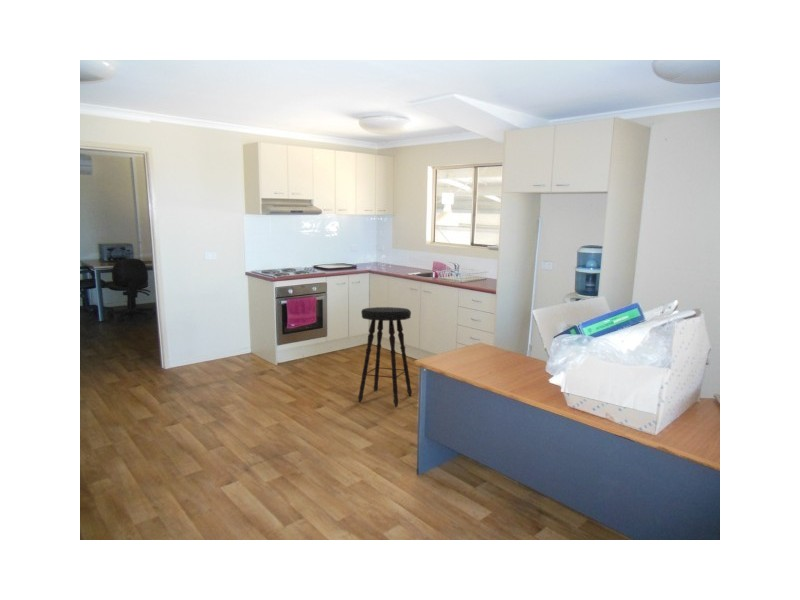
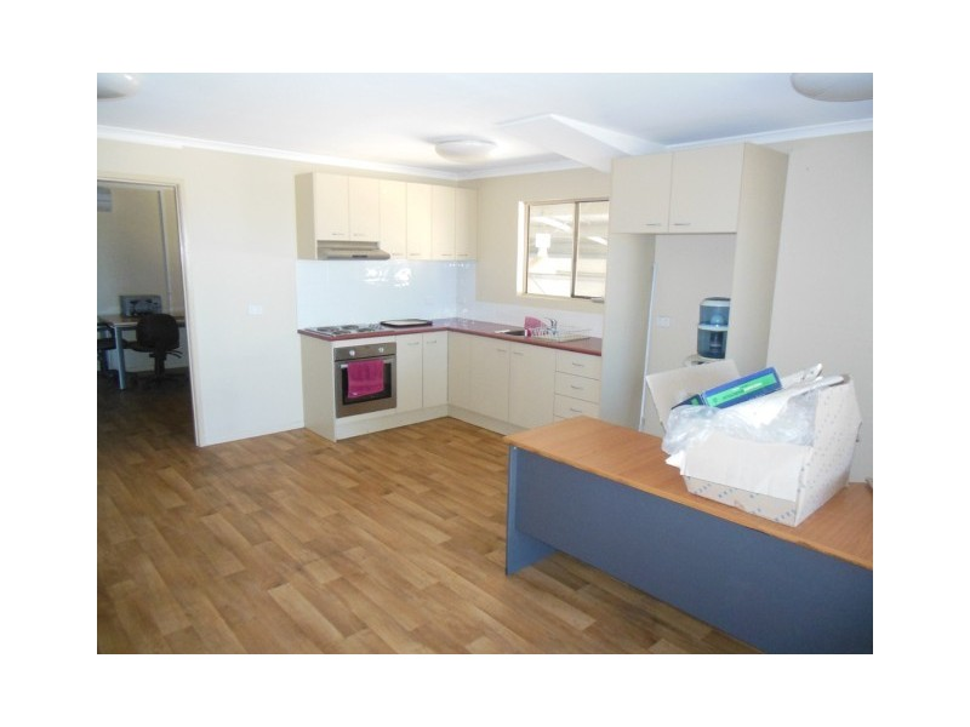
- music stool [357,306,413,408]
